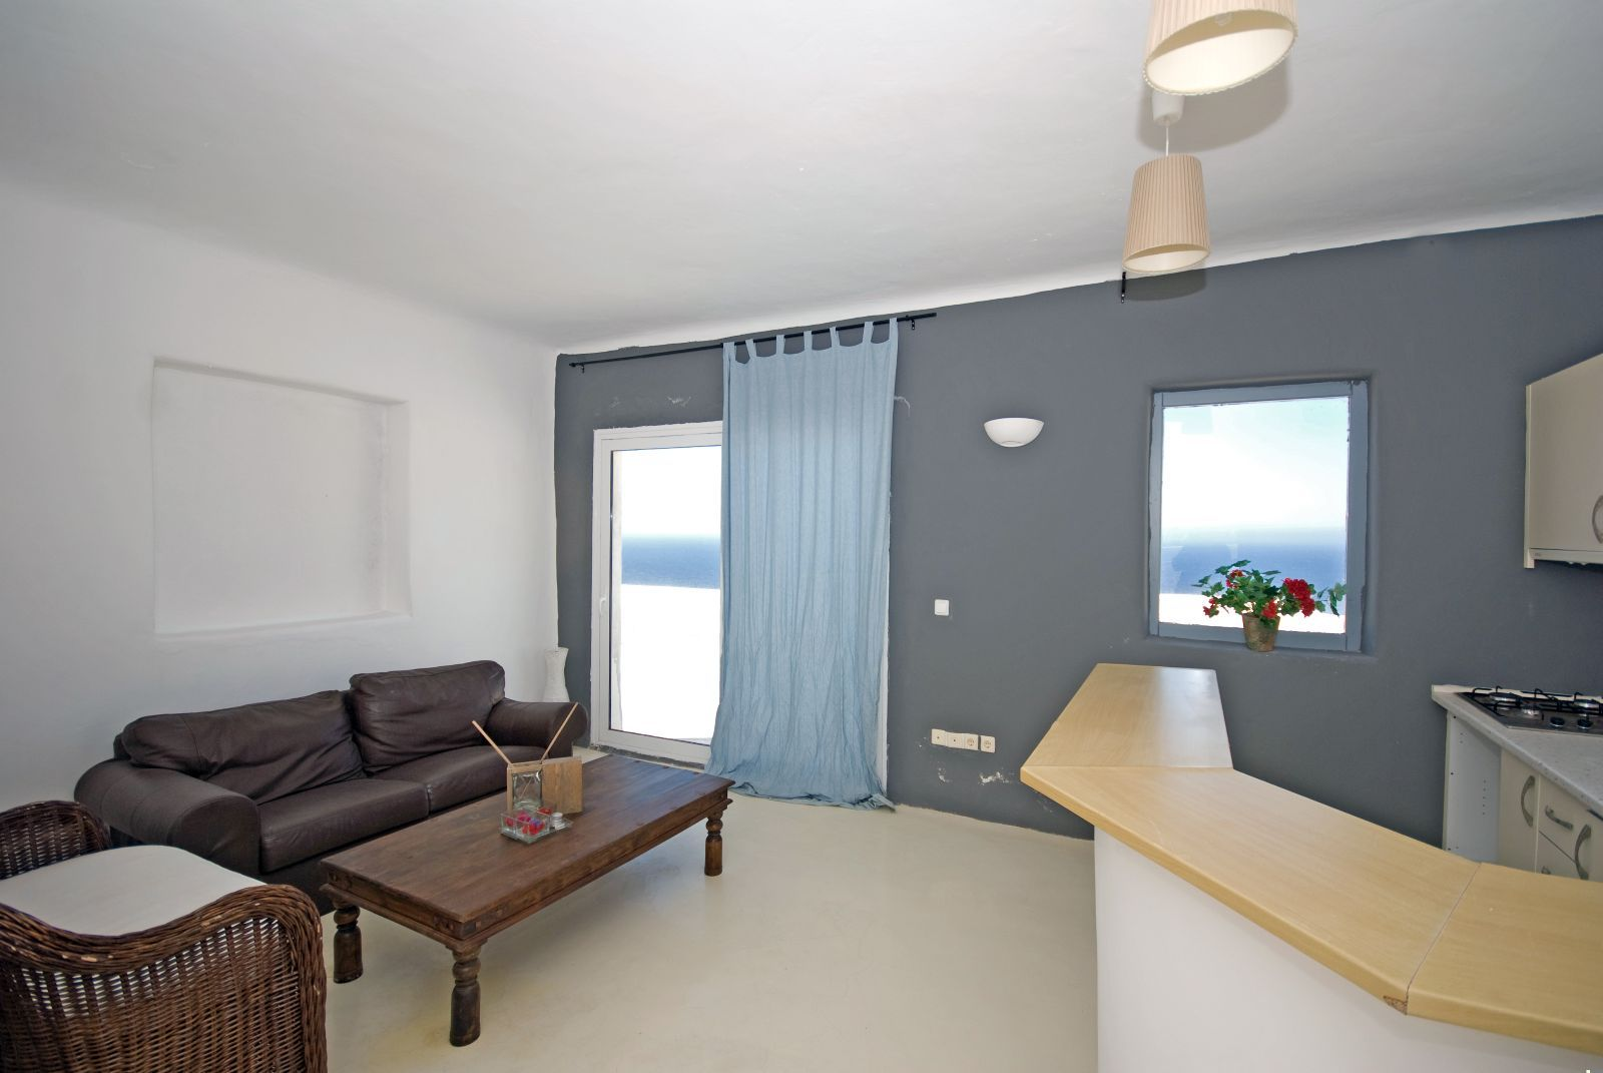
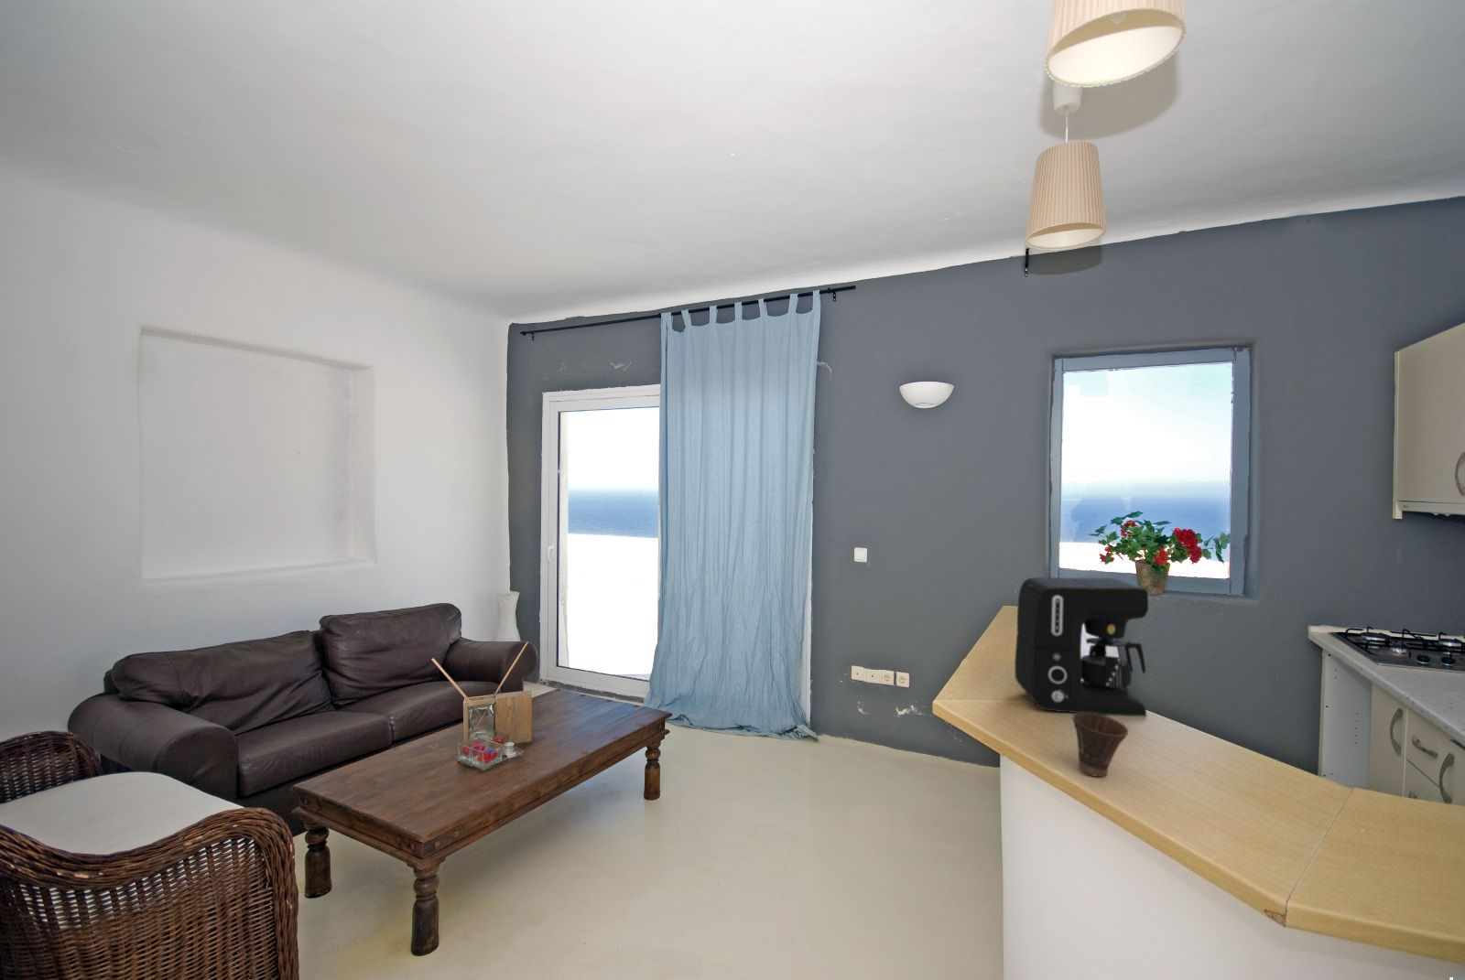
+ cup [1071,712,1129,778]
+ coffee maker [1013,576,1149,718]
